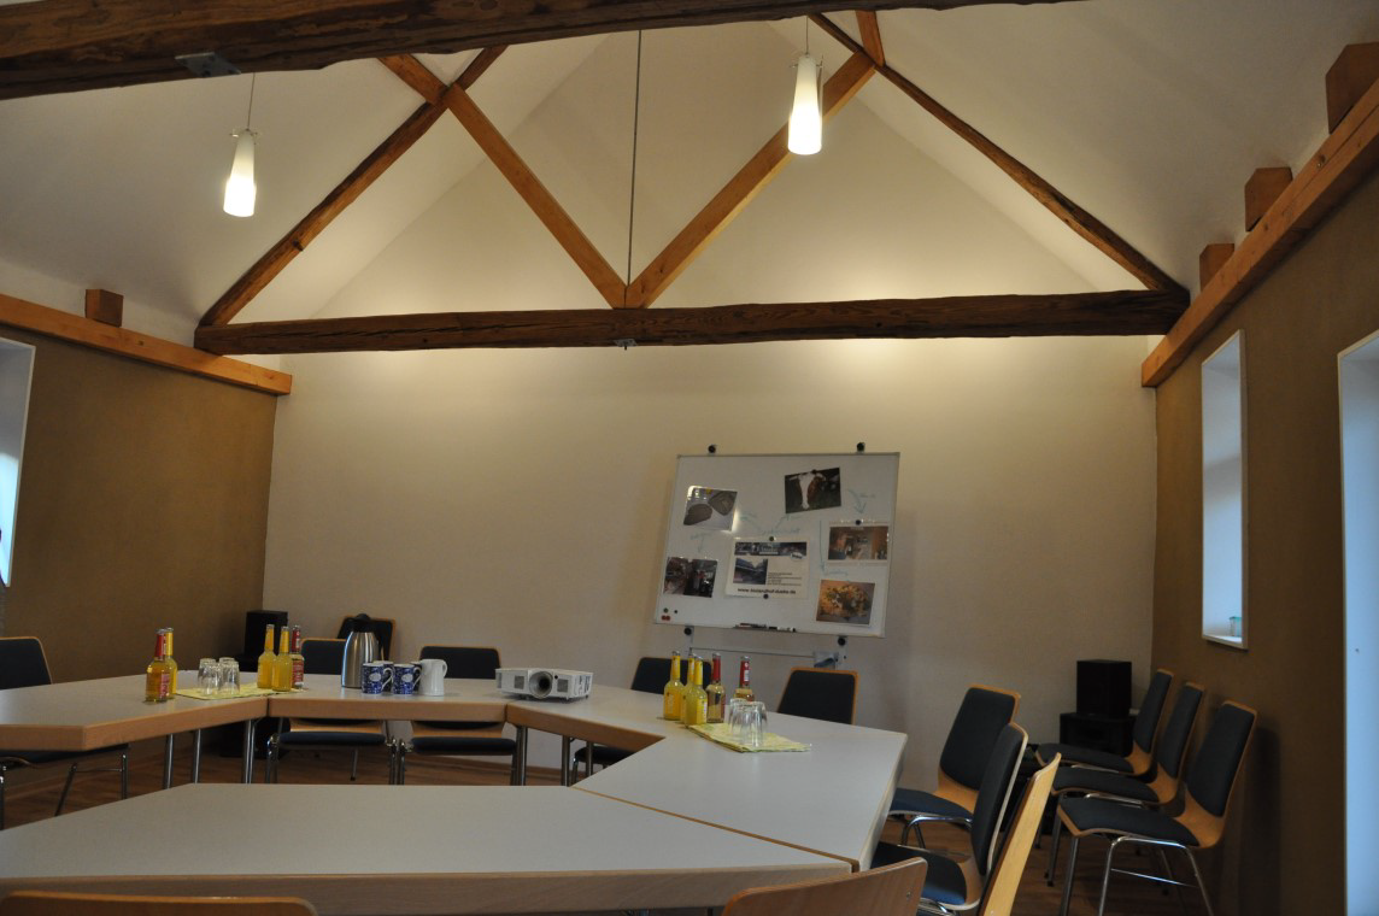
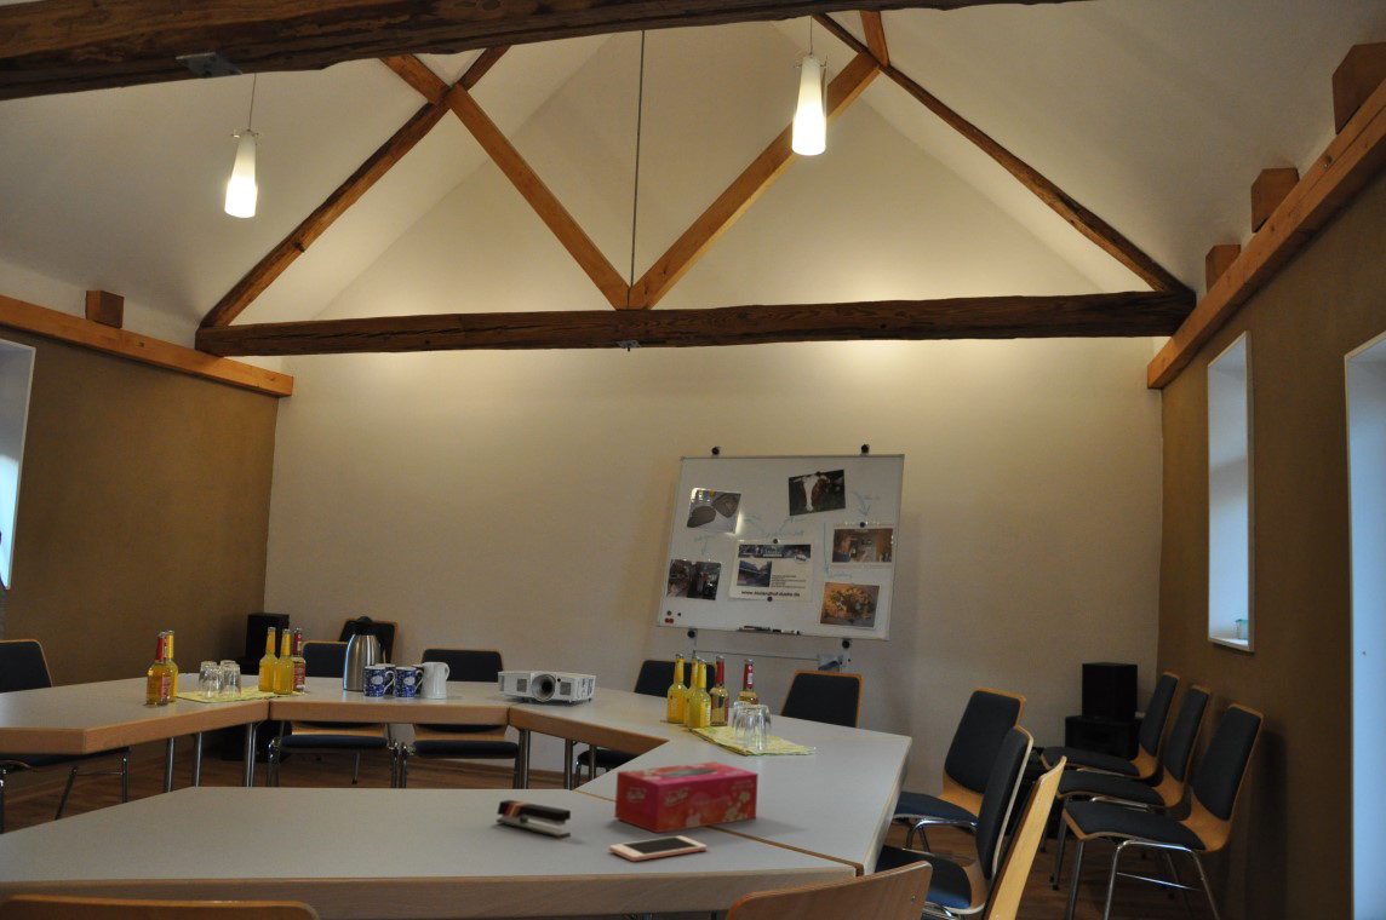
+ stapler [496,799,572,839]
+ cell phone [608,835,708,862]
+ tissue box [613,761,760,834]
